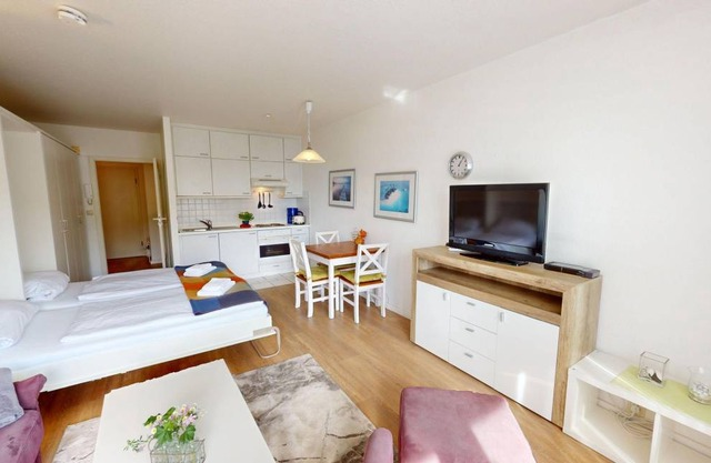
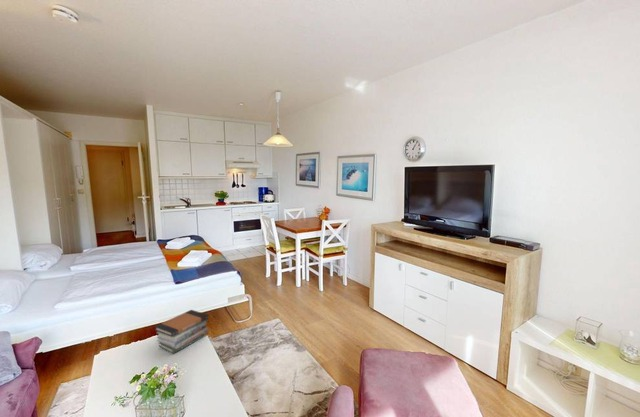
+ book stack [153,309,210,354]
